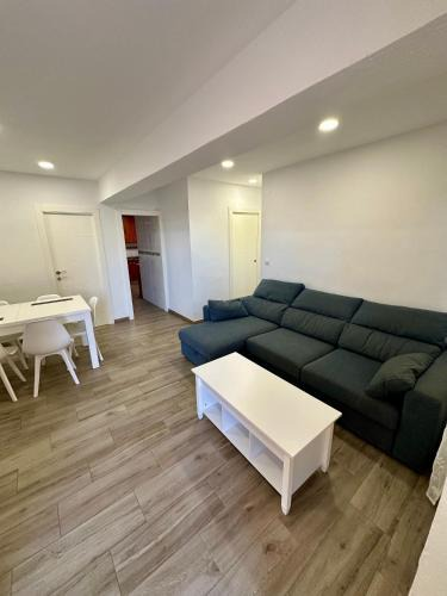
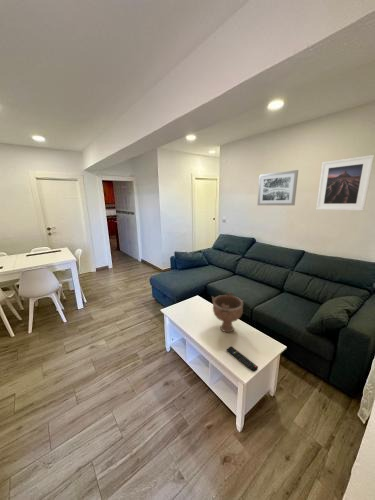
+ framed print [315,154,375,212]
+ decorative bowl [211,290,245,333]
+ wall art [256,169,299,206]
+ remote control [225,345,259,373]
